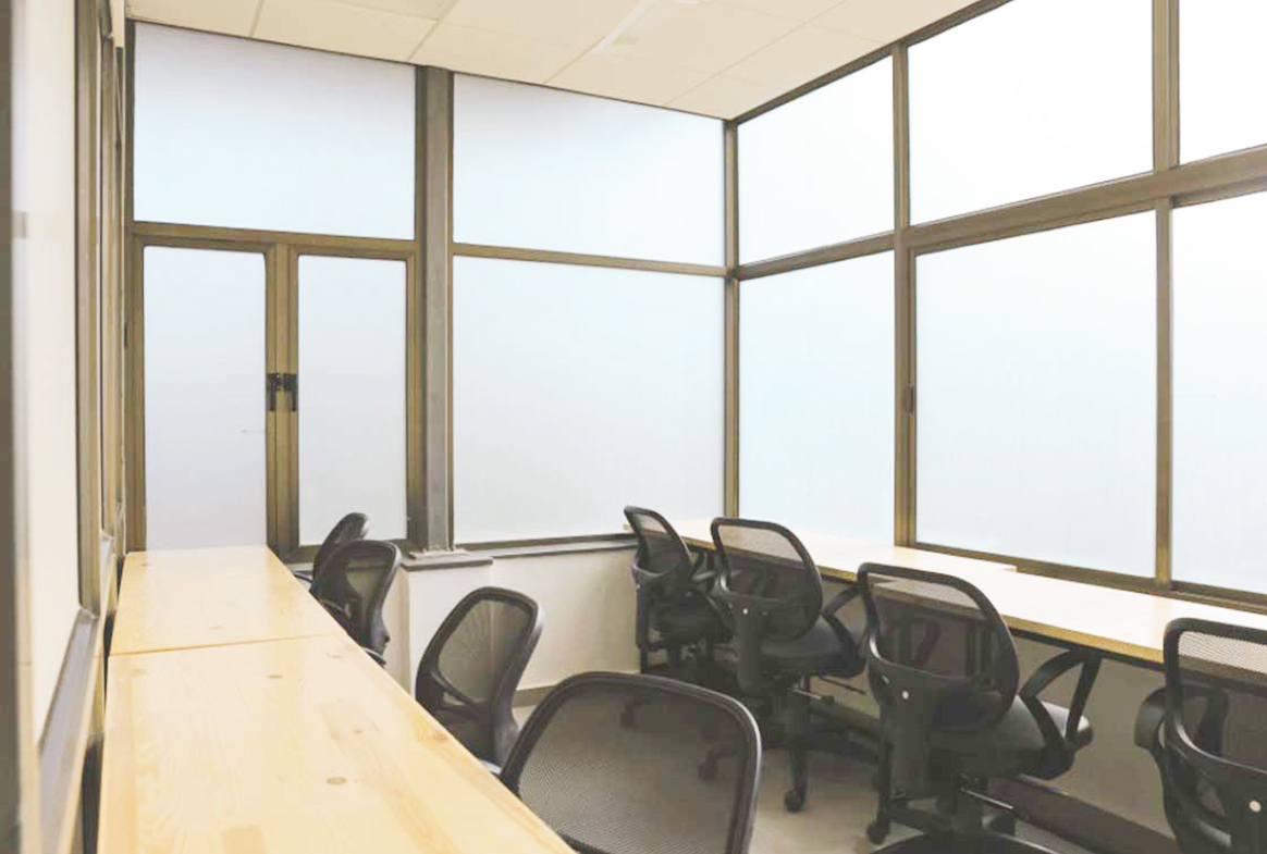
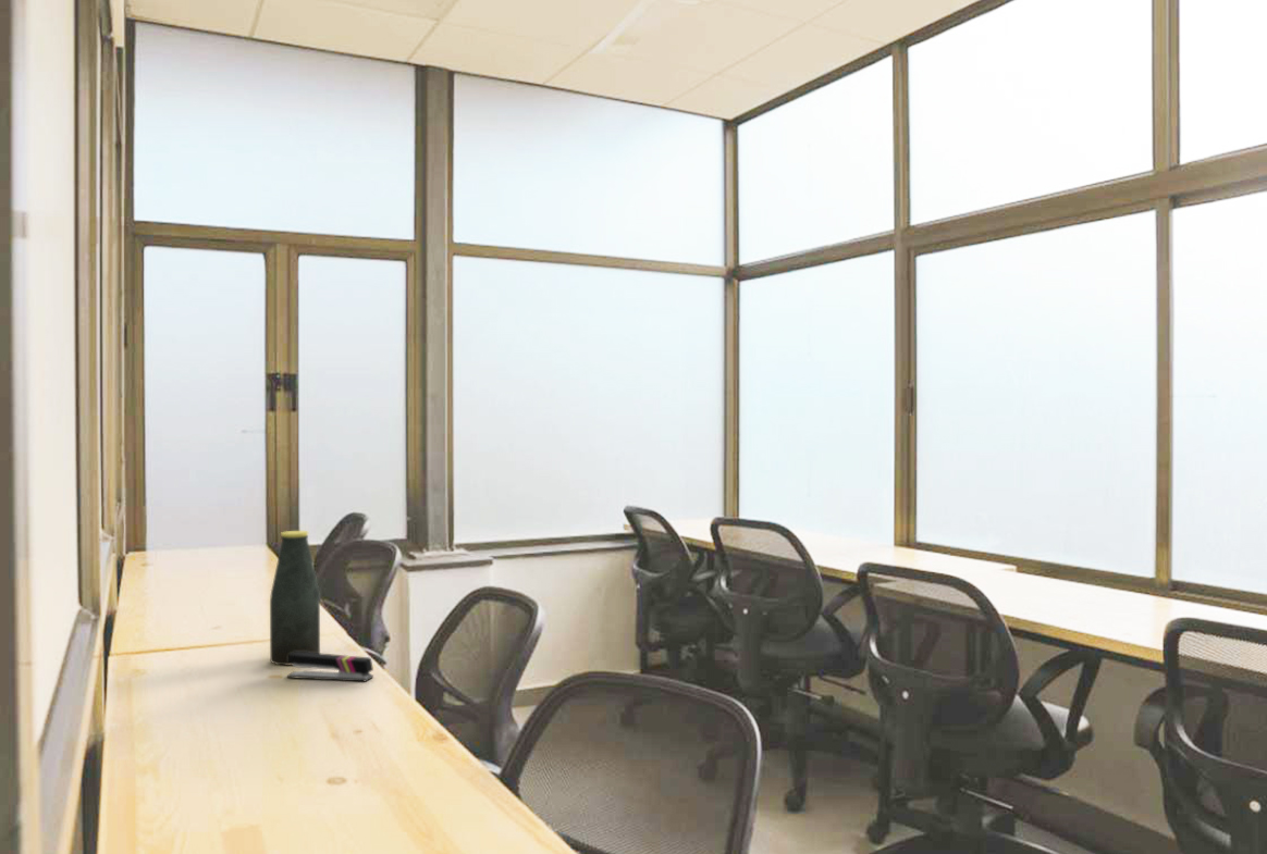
+ bottle [269,530,321,667]
+ stapler [286,652,374,682]
